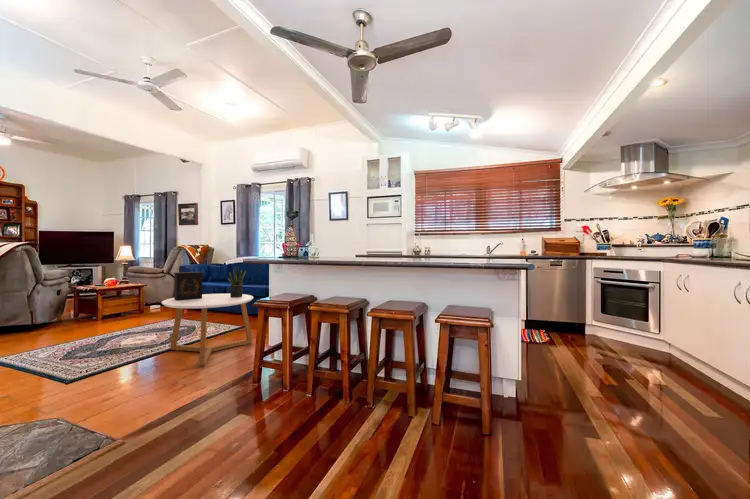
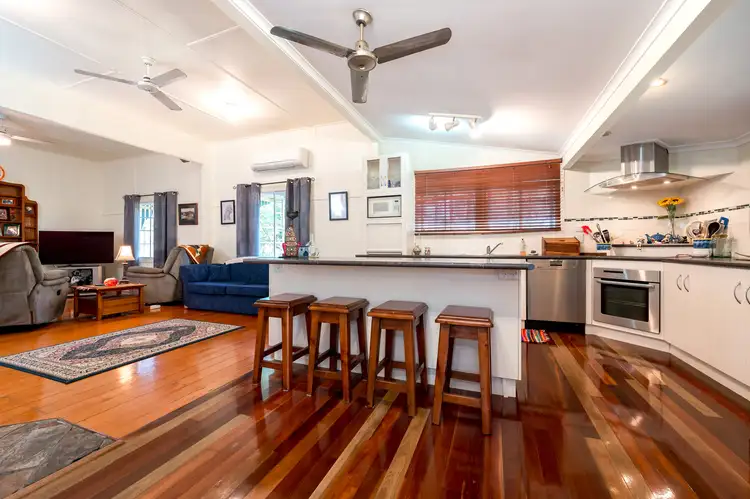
- decorative box [173,271,203,301]
- potted plant [227,266,247,298]
- coffee table [161,293,254,367]
